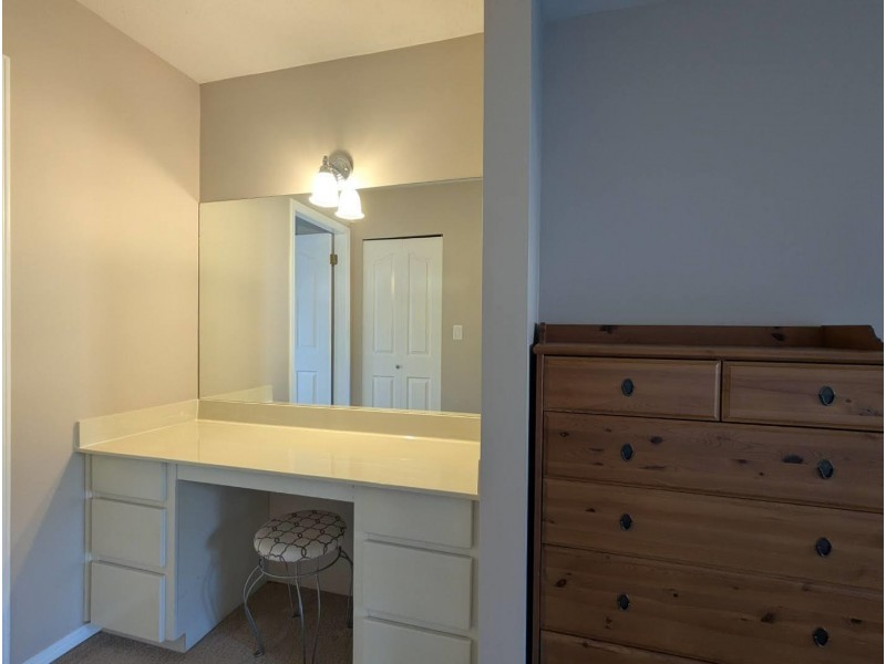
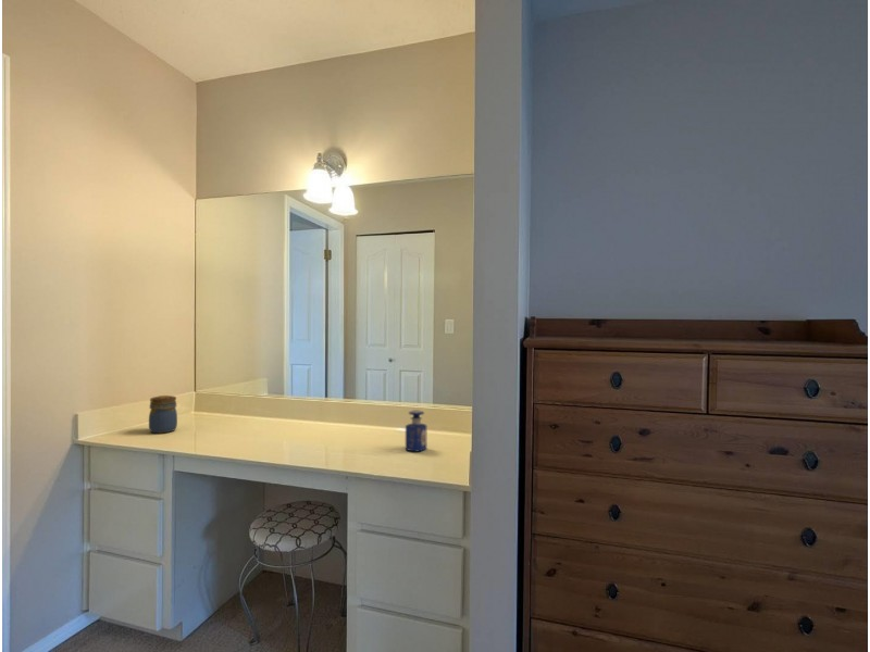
+ perfume bottle [405,409,428,453]
+ jar [148,394,178,435]
